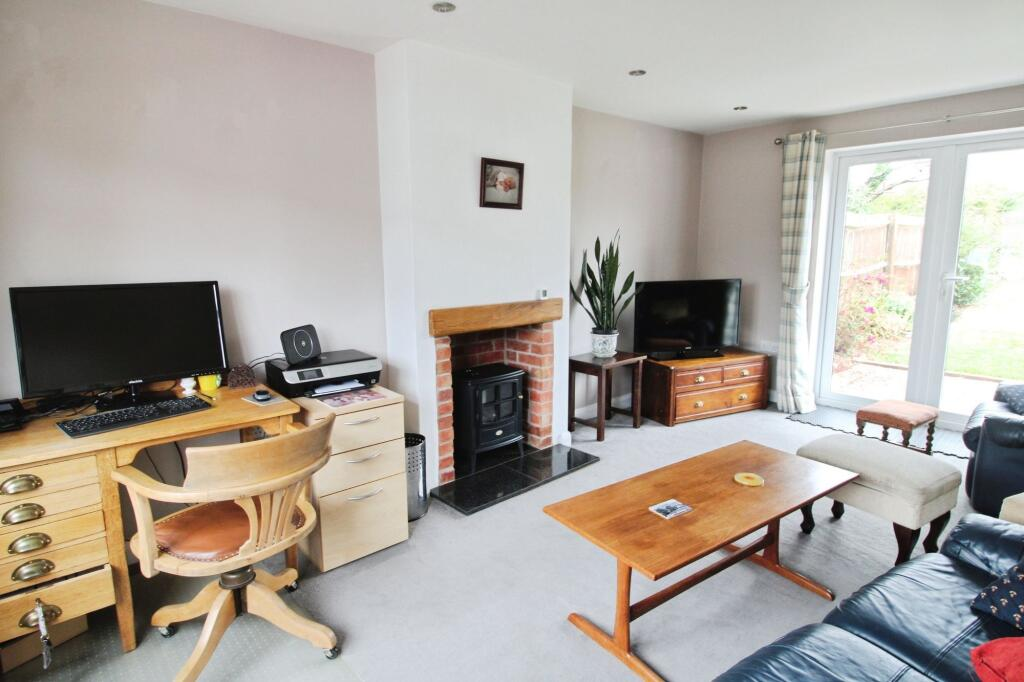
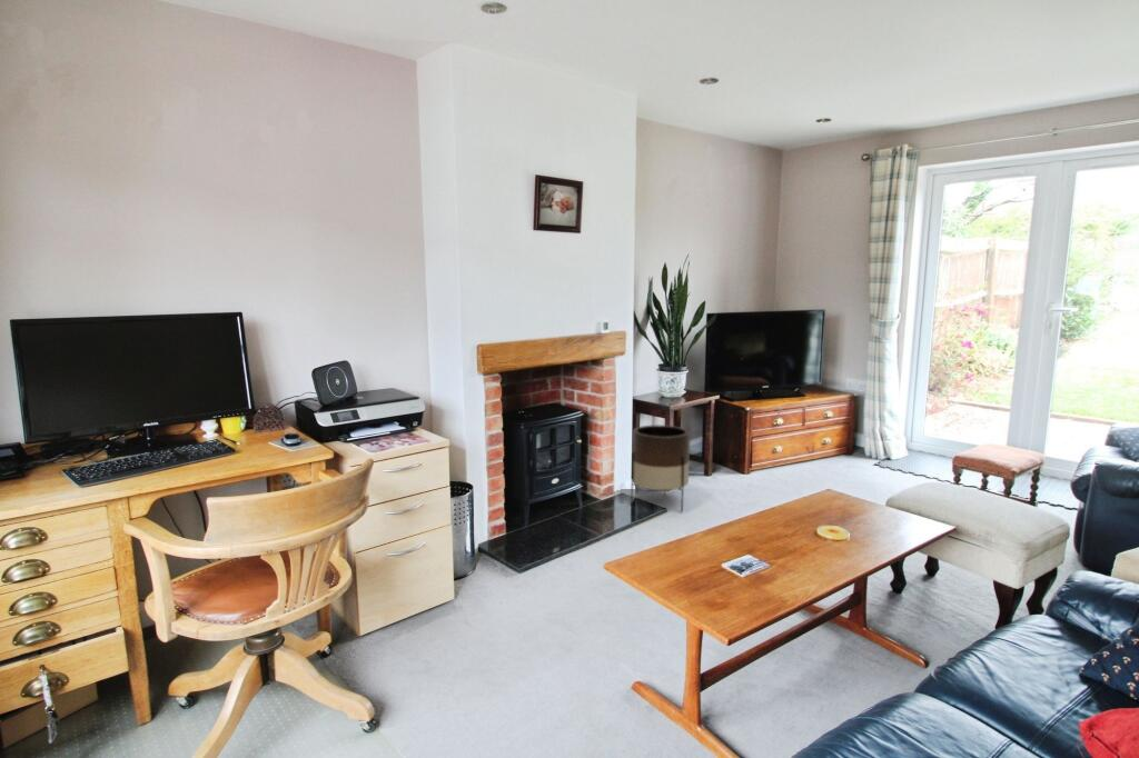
+ planter [630,425,691,513]
